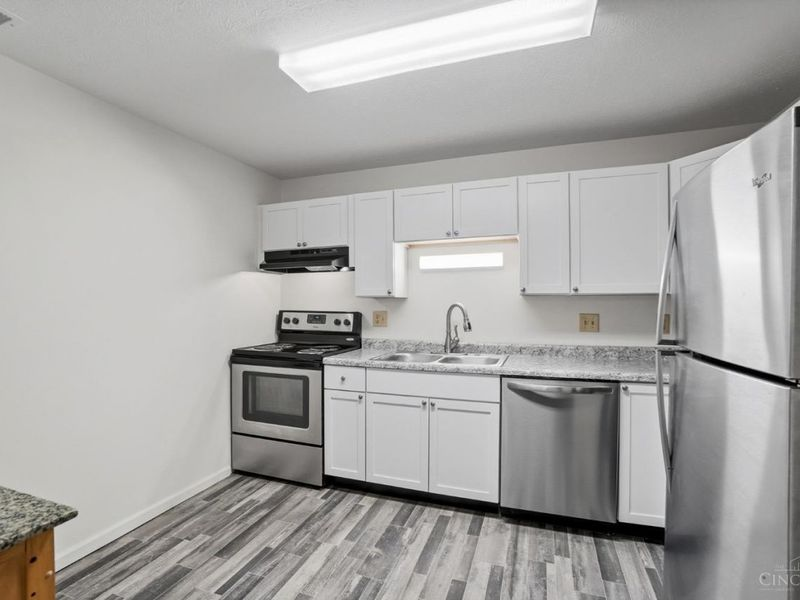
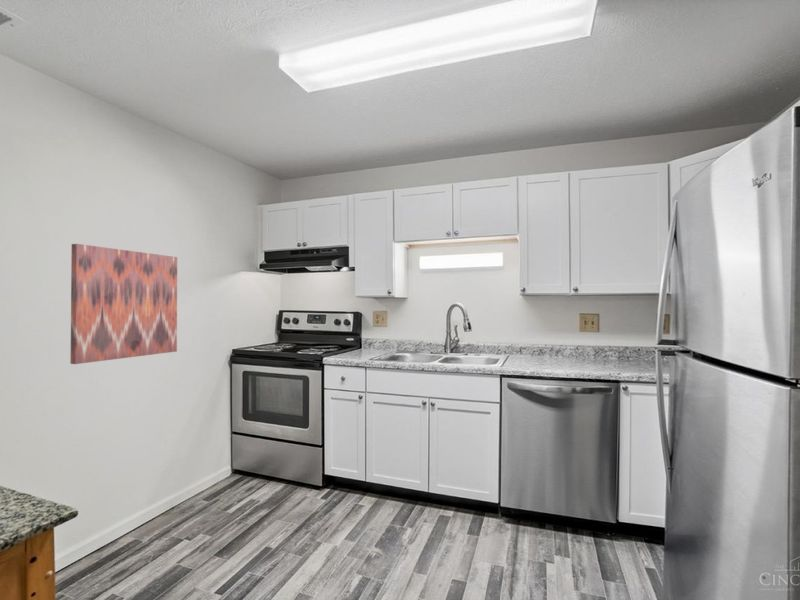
+ wall art [70,243,178,365]
